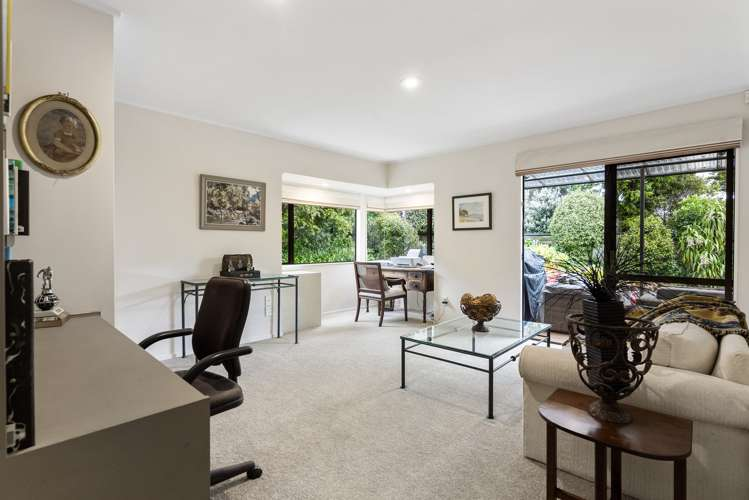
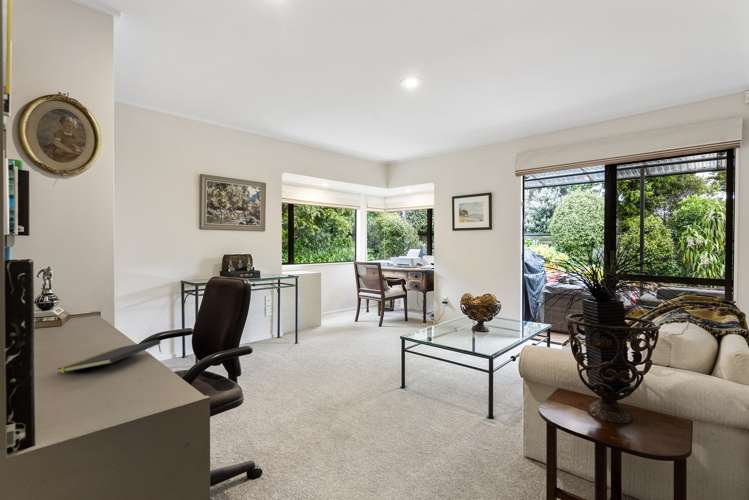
+ notepad [57,339,162,374]
